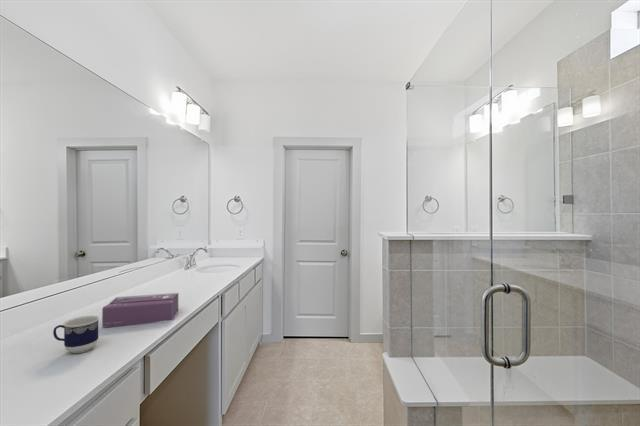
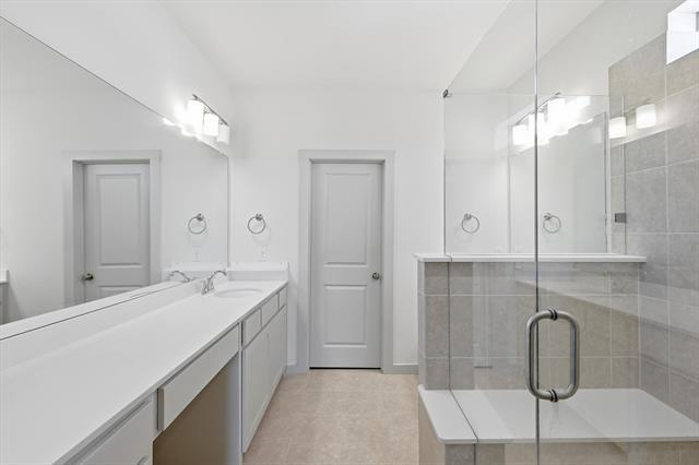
- cup [52,315,100,354]
- tissue box [101,292,179,328]
